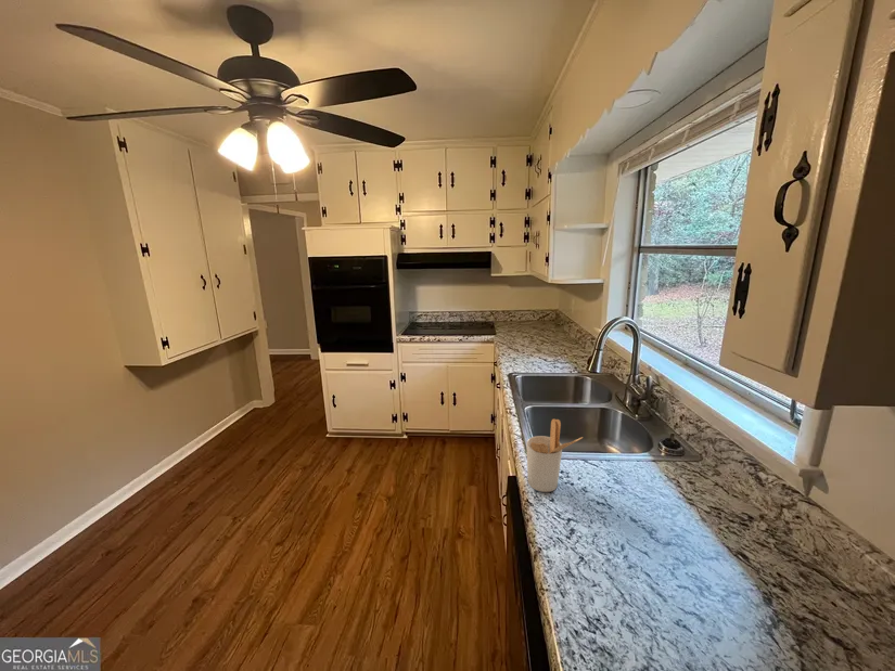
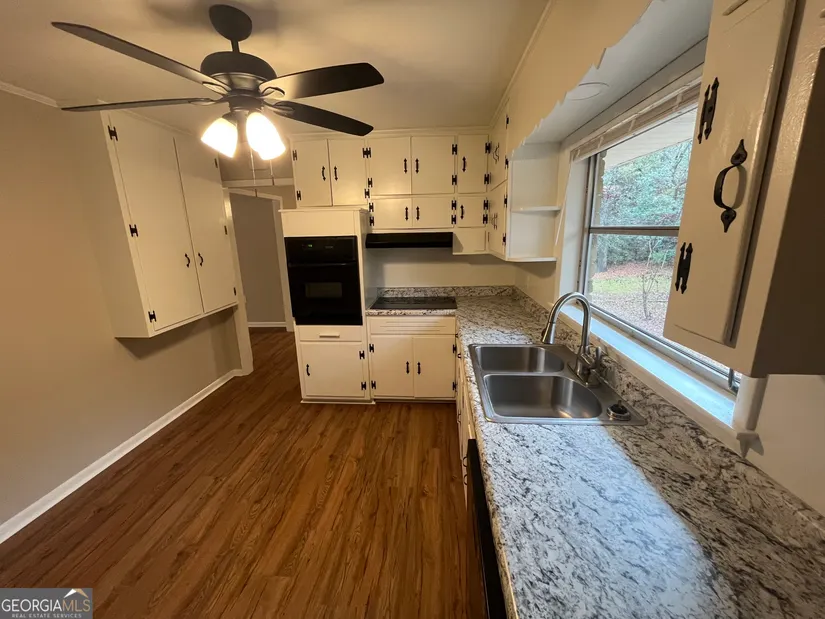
- utensil holder [525,418,584,493]
